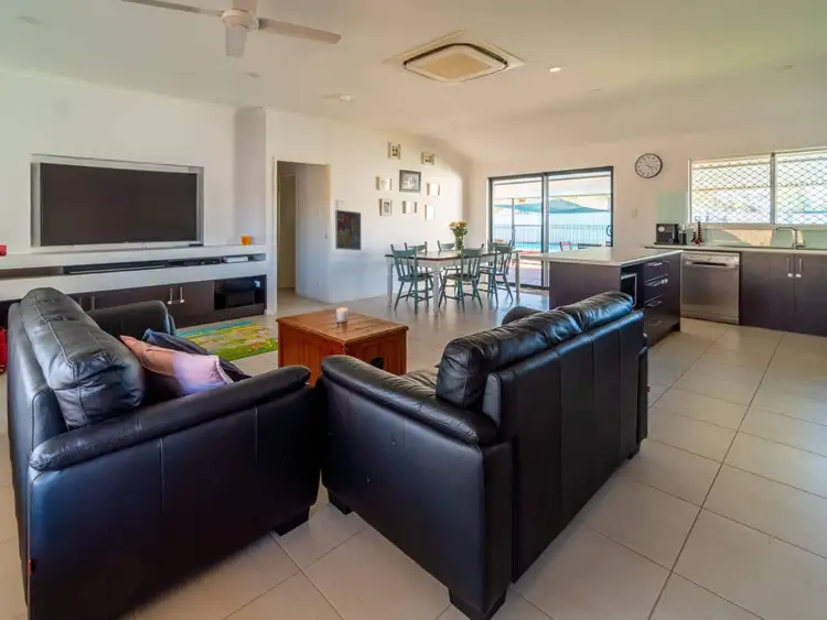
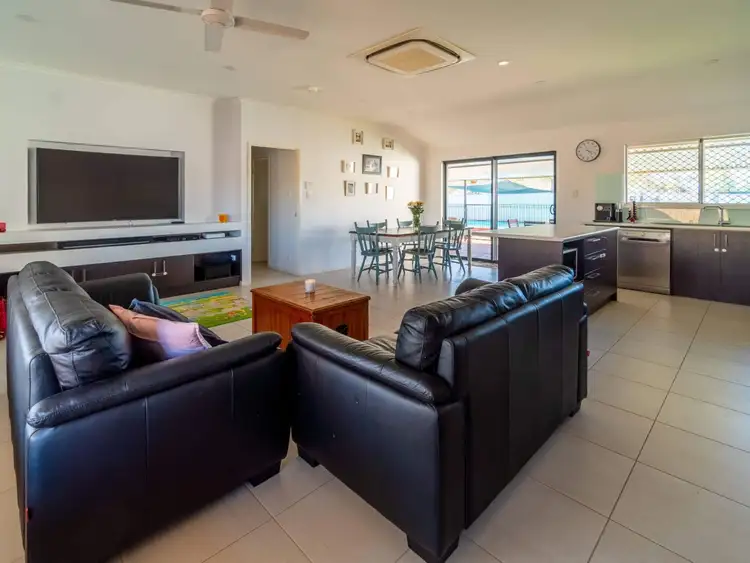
- wall art [334,208,362,251]
